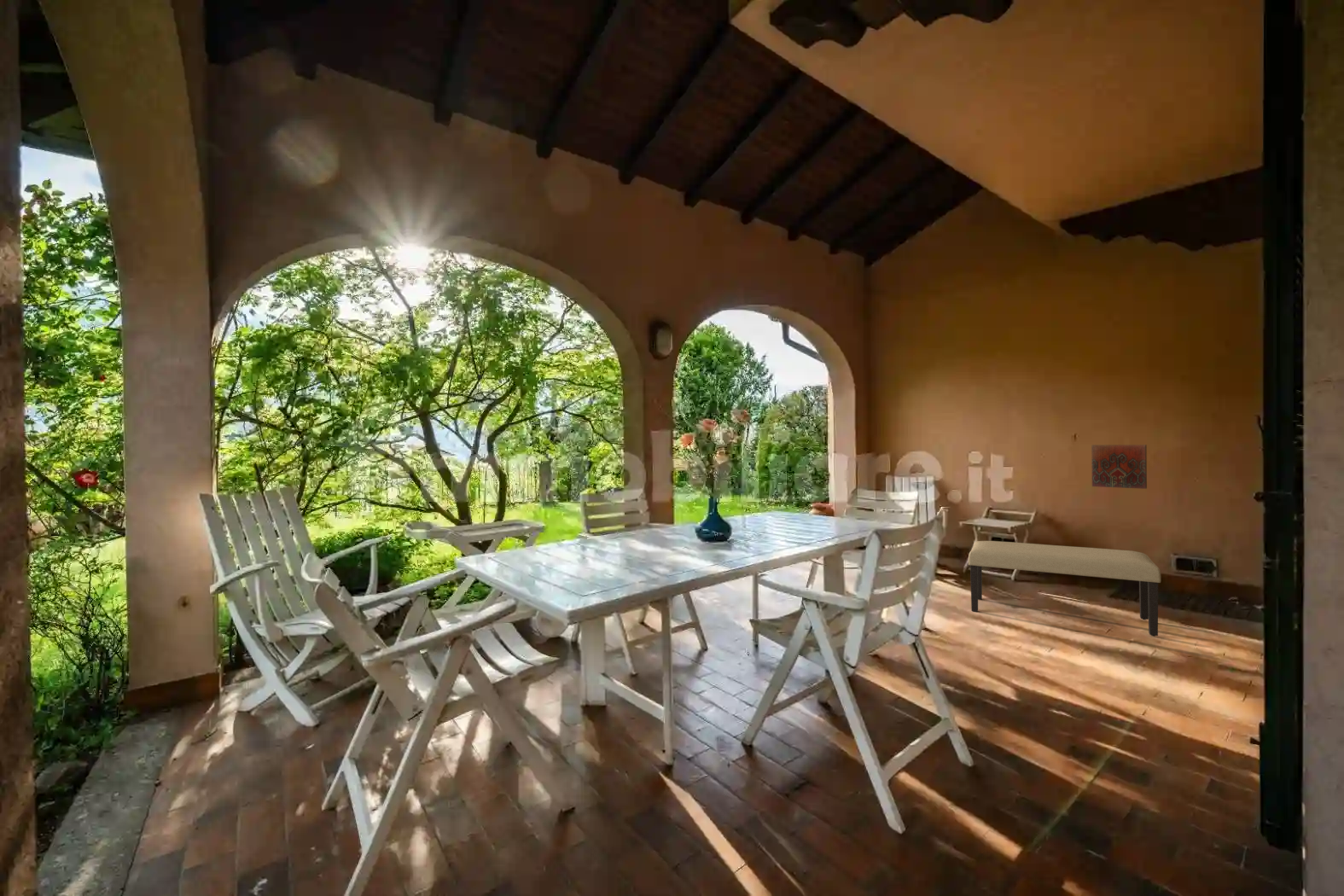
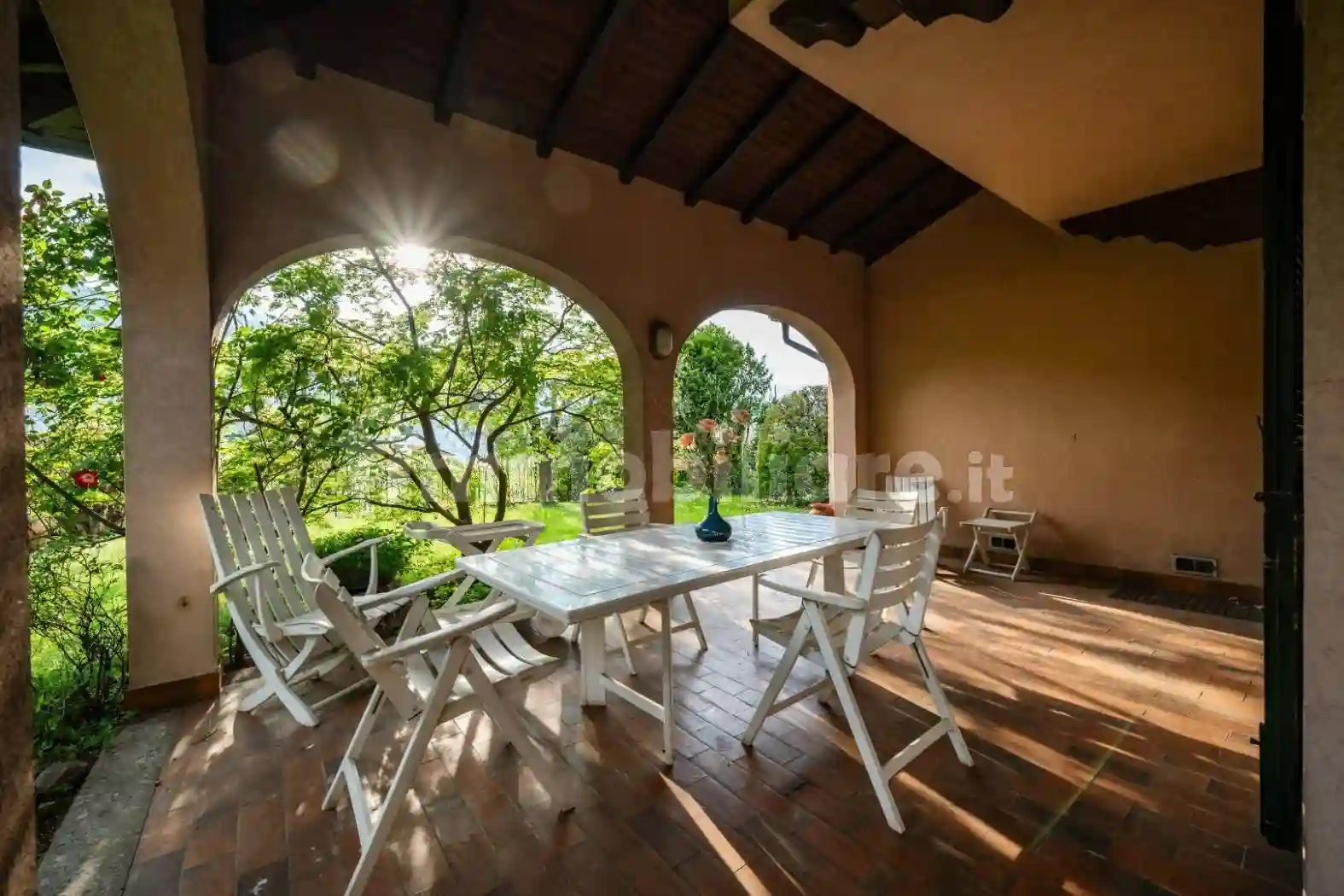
- bench [968,540,1161,637]
- decorative tile [1091,444,1148,490]
